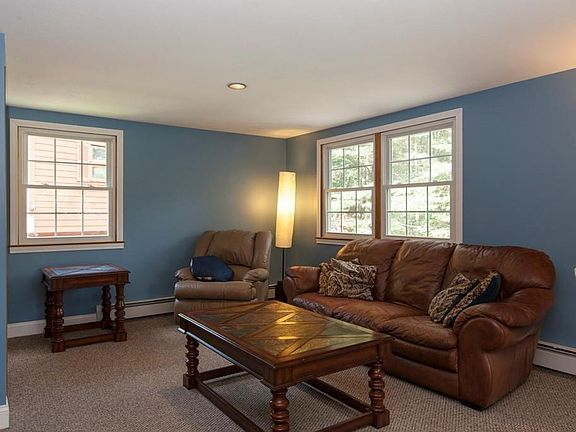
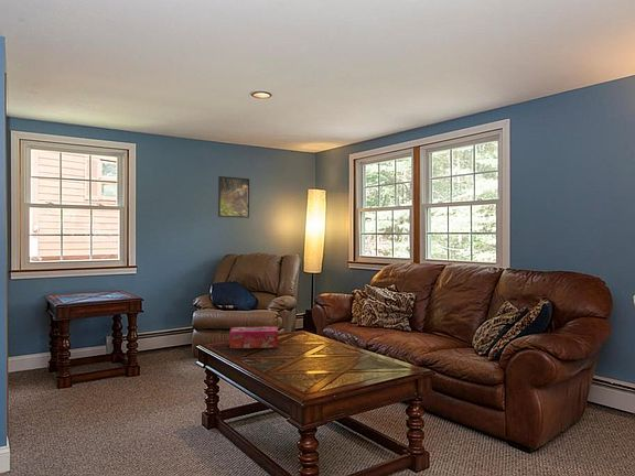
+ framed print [217,175,250,219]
+ tissue box [228,326,279,349]
